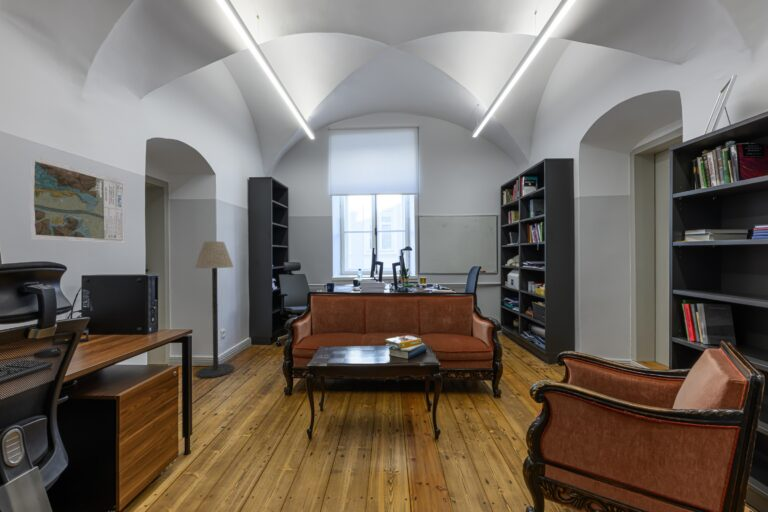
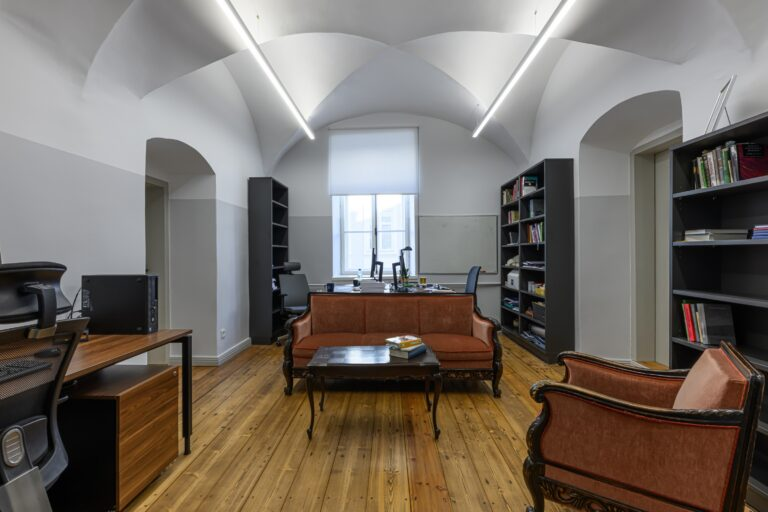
- map [29,154,126,245]
- floor lamp [193,240,235,379]
